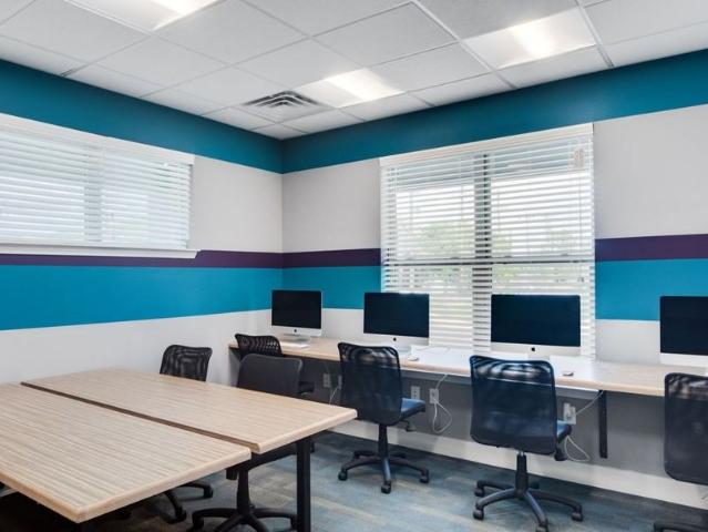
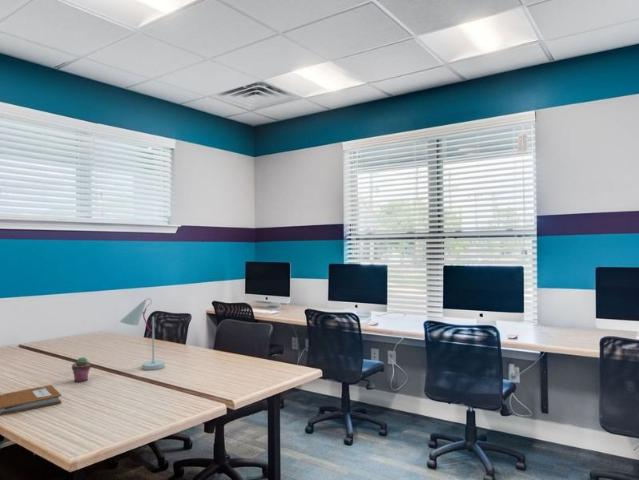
+ desk lamp [119,297,166,371]
+ potted succulent [71,356,92,383]
+ notebook [0,384,62,417]
